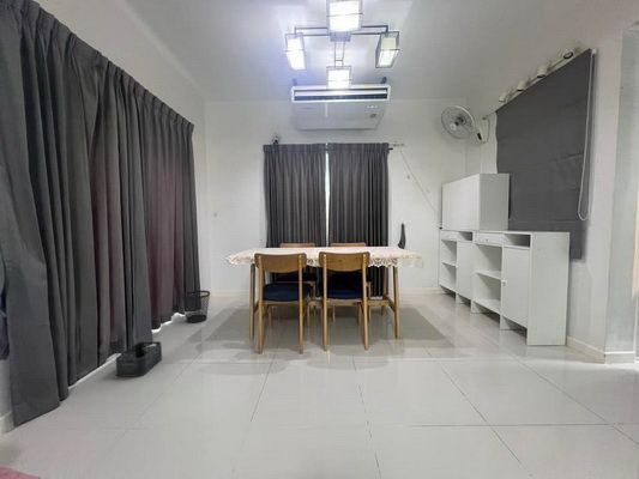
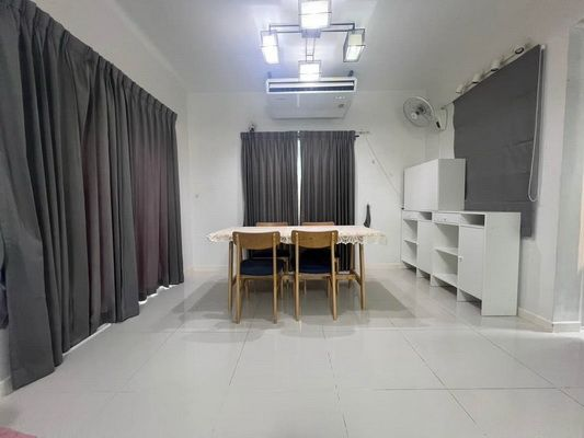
- storage bin [115,340,163,378]
- wastebasket [180,290,211,325]
